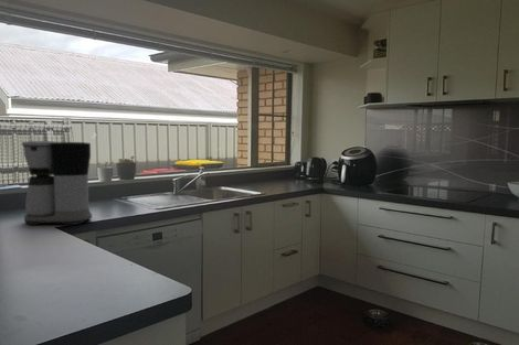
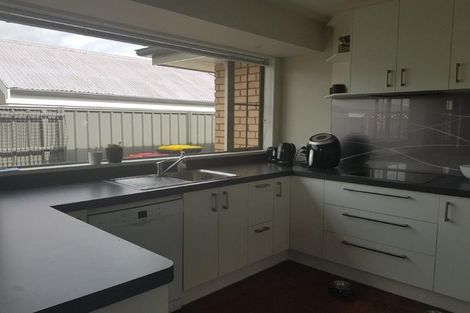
- coffee maker [21,140,93,226]
